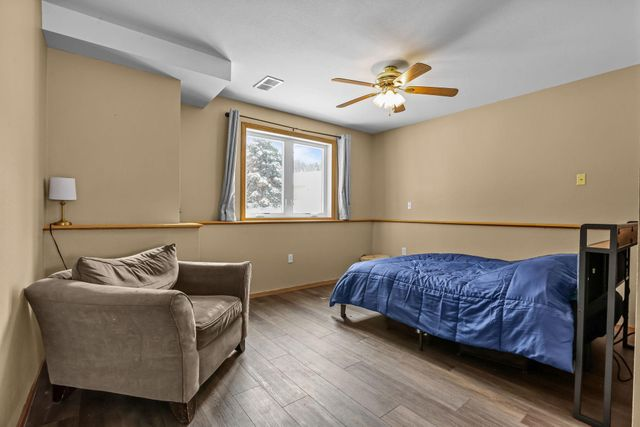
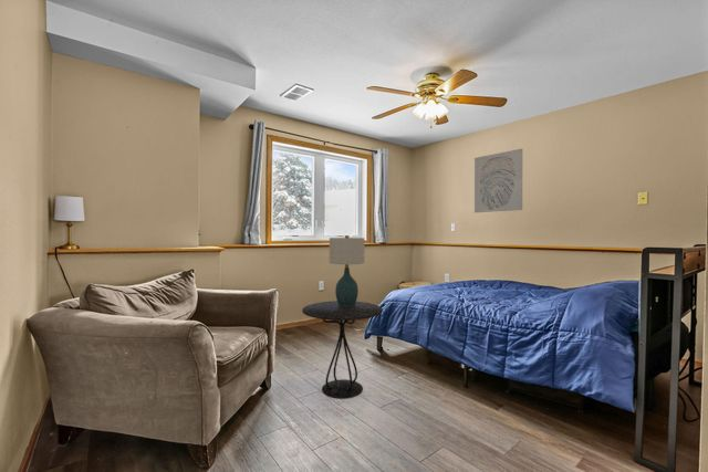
+ wall art [473,147,523,213]
+ table lamp [329,234,365,307]
+ side table [301,300,384,399]
